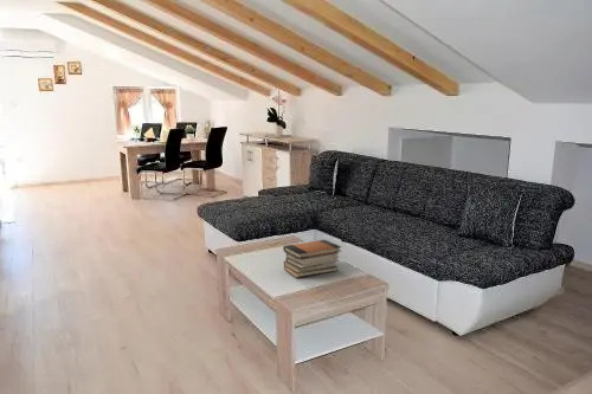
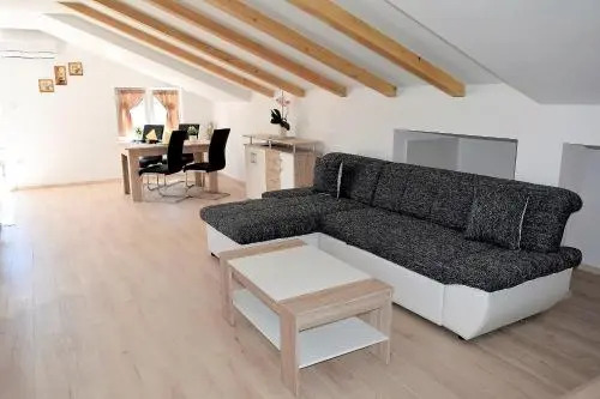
- book stack [282,239,342,279]
